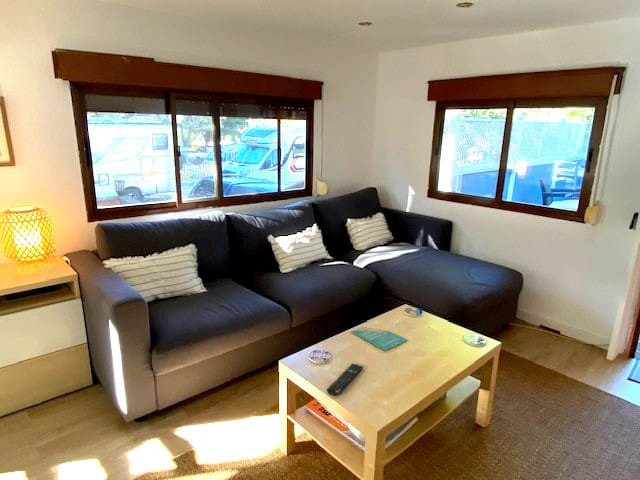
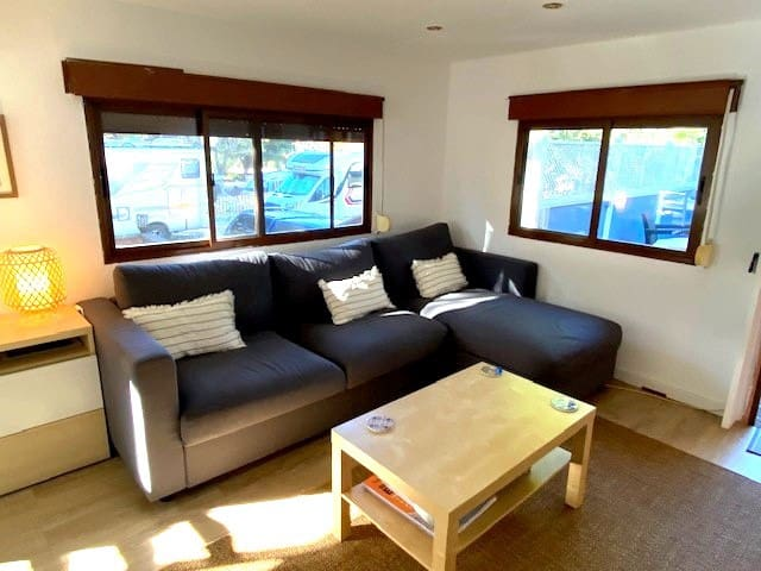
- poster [350,329,409,351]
- remote control [325,362,364,397]
